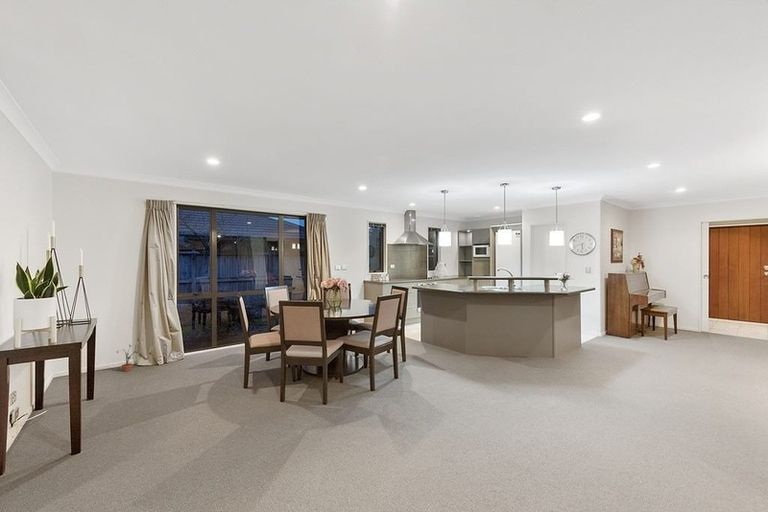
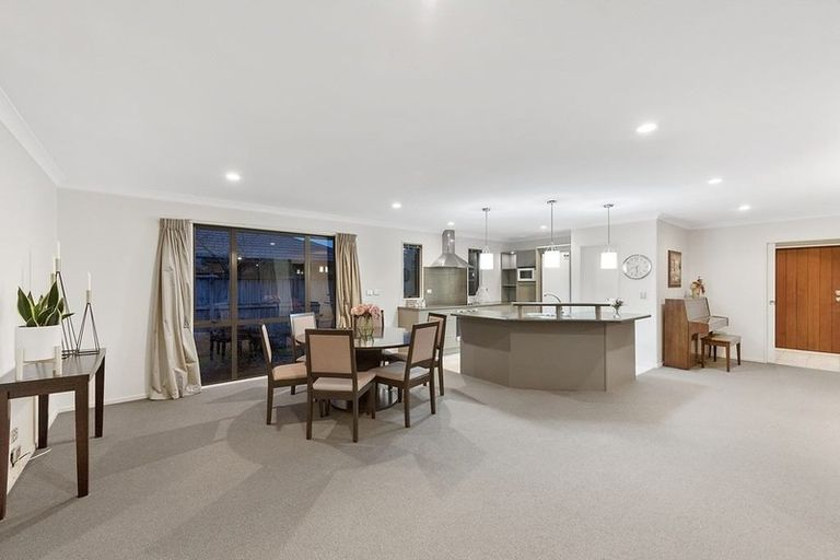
- potted plant [116,337,141,372]
